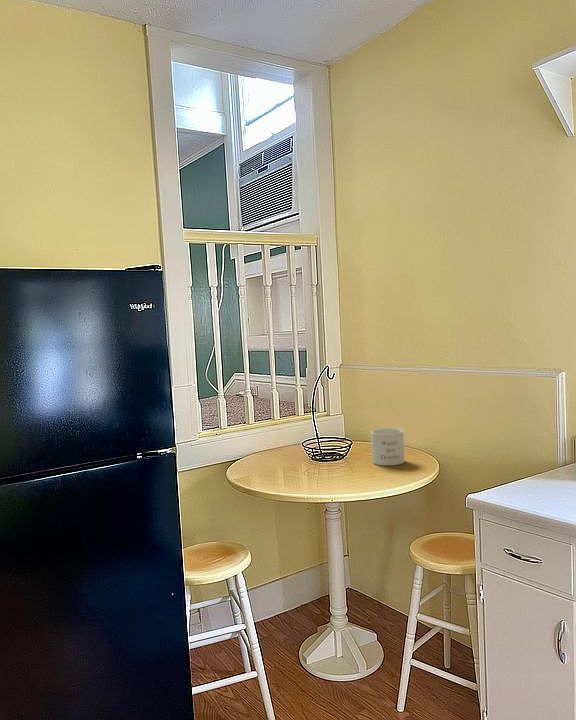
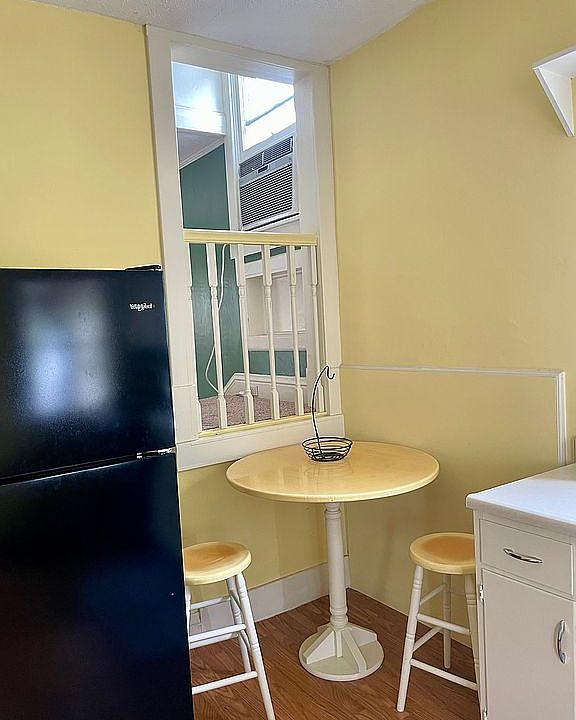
- mug [370,428,405,467]
